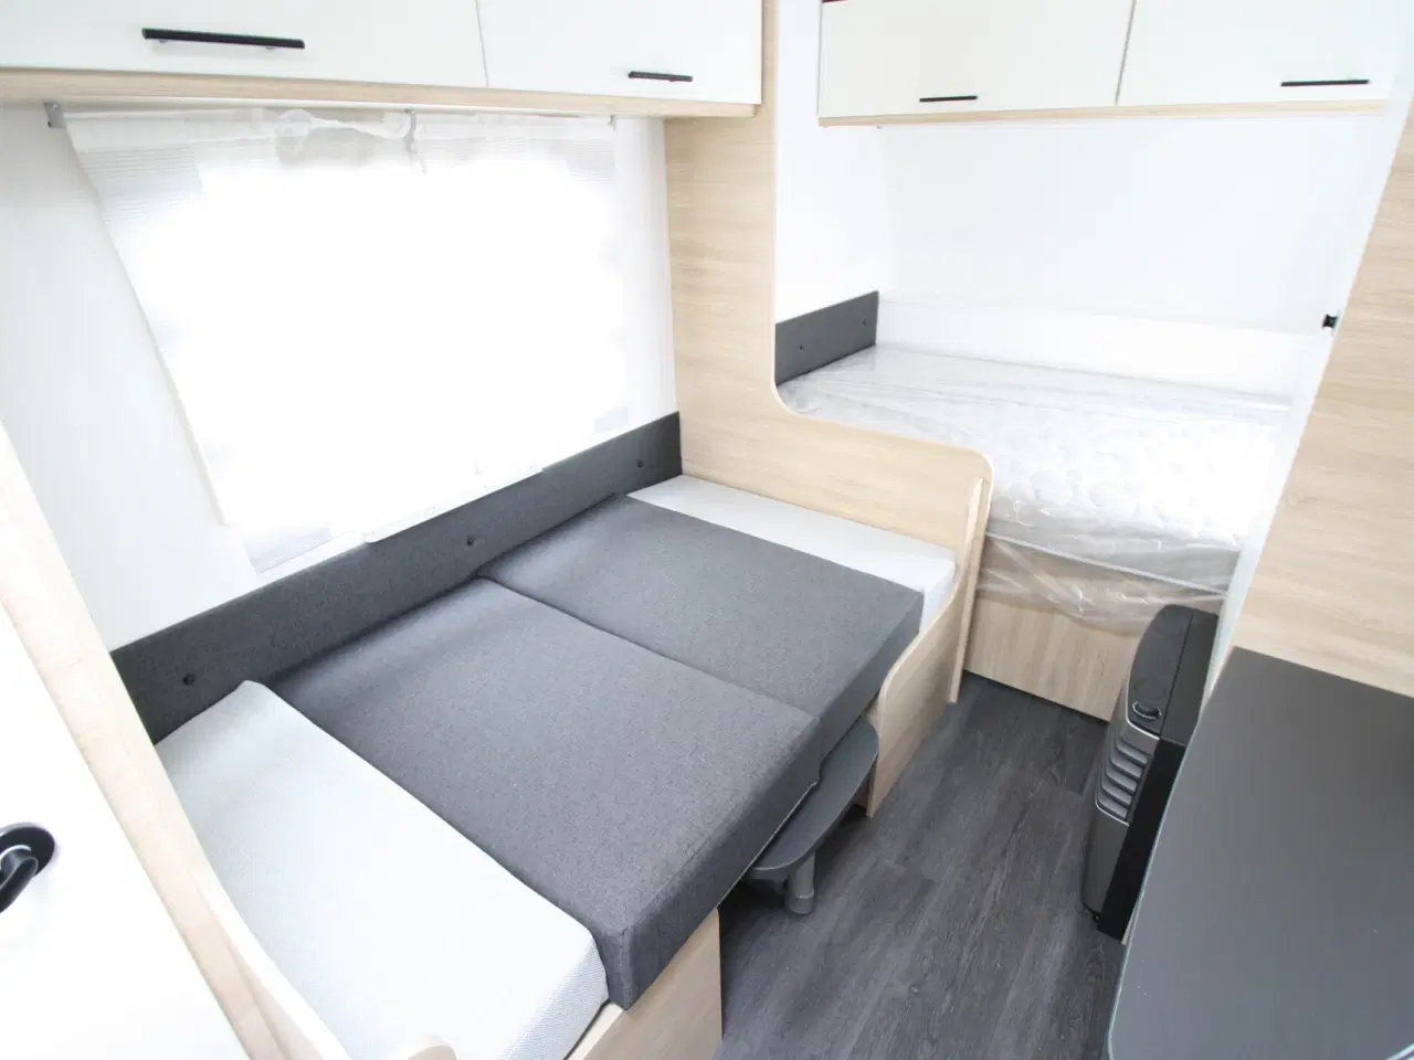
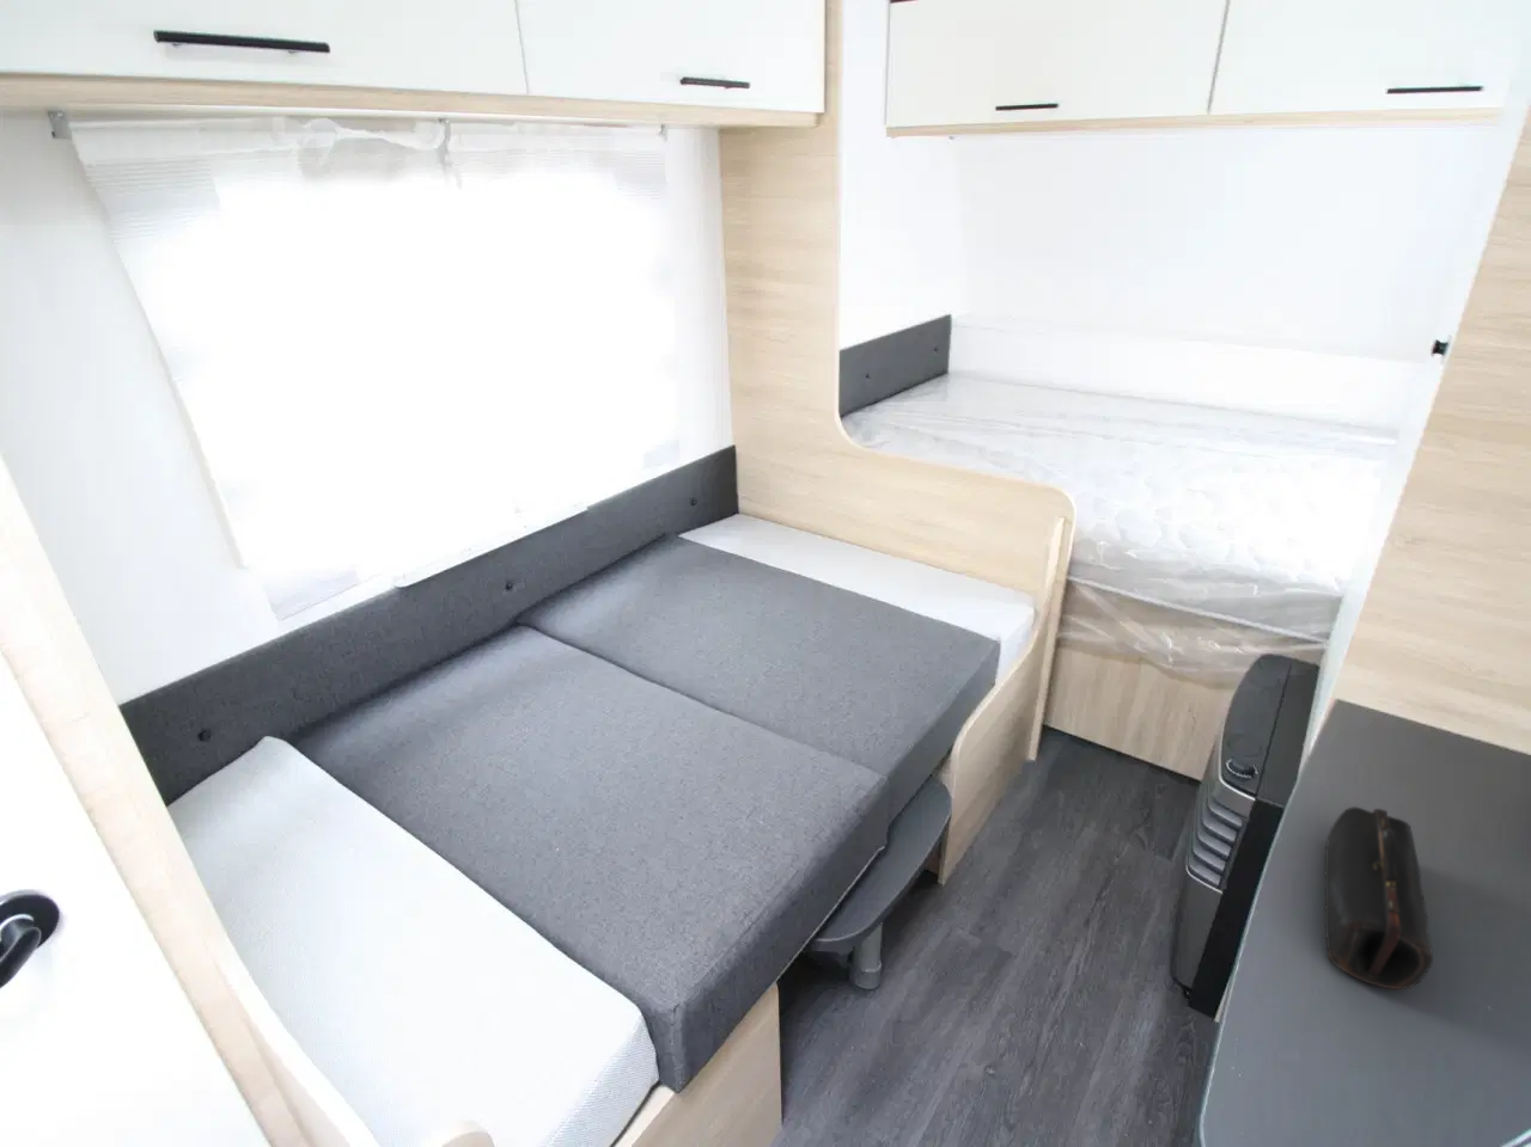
+ pencil case [1324,805,1435,990]
